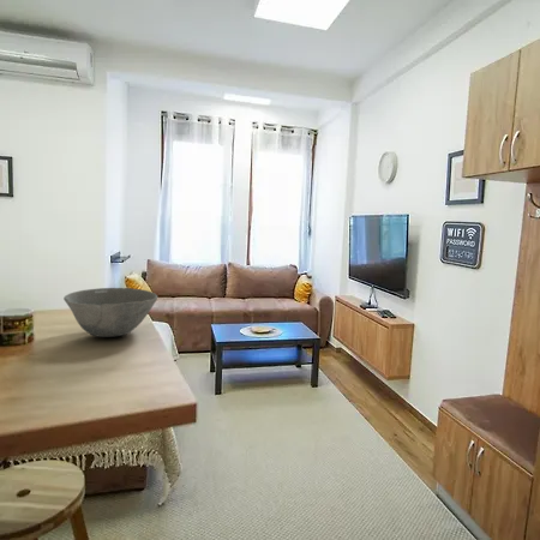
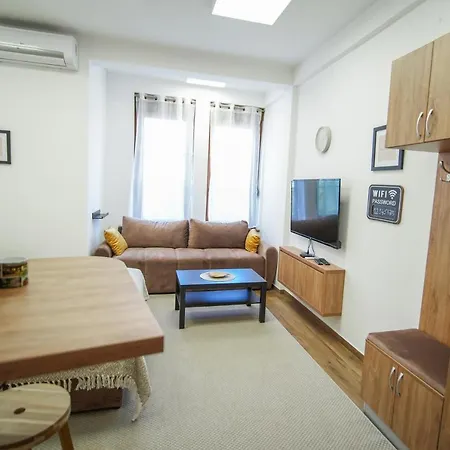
- bowl [62,287,158,338]
